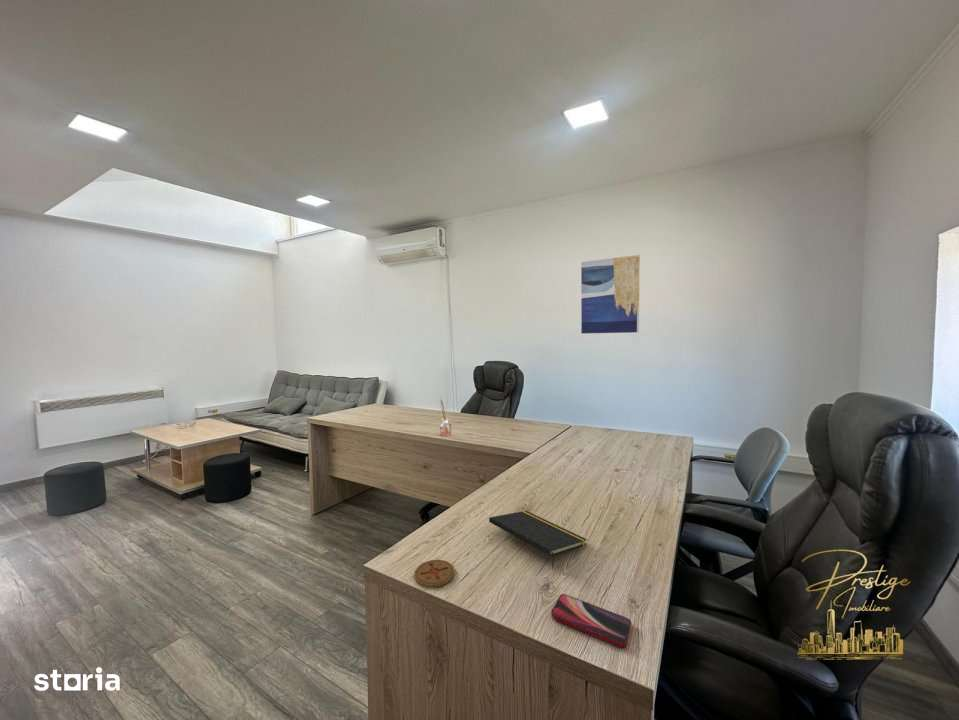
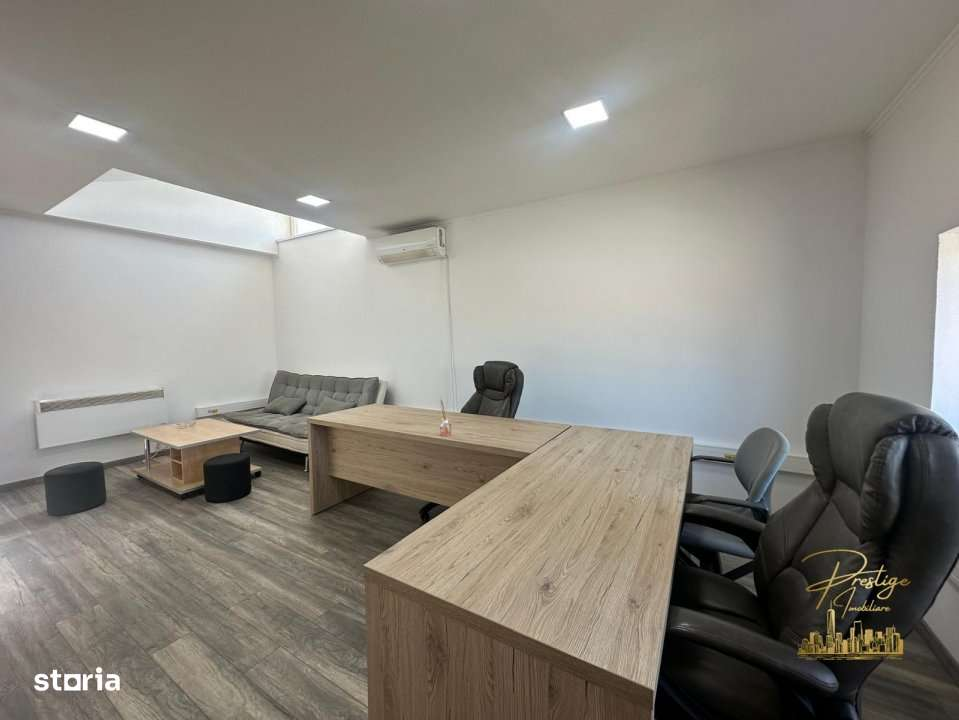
- coaster [413,559,456,589]
- wall art [580,254,641,335]
- smartphone [550,593,632,649]
- notepad [488,510,588,570]
